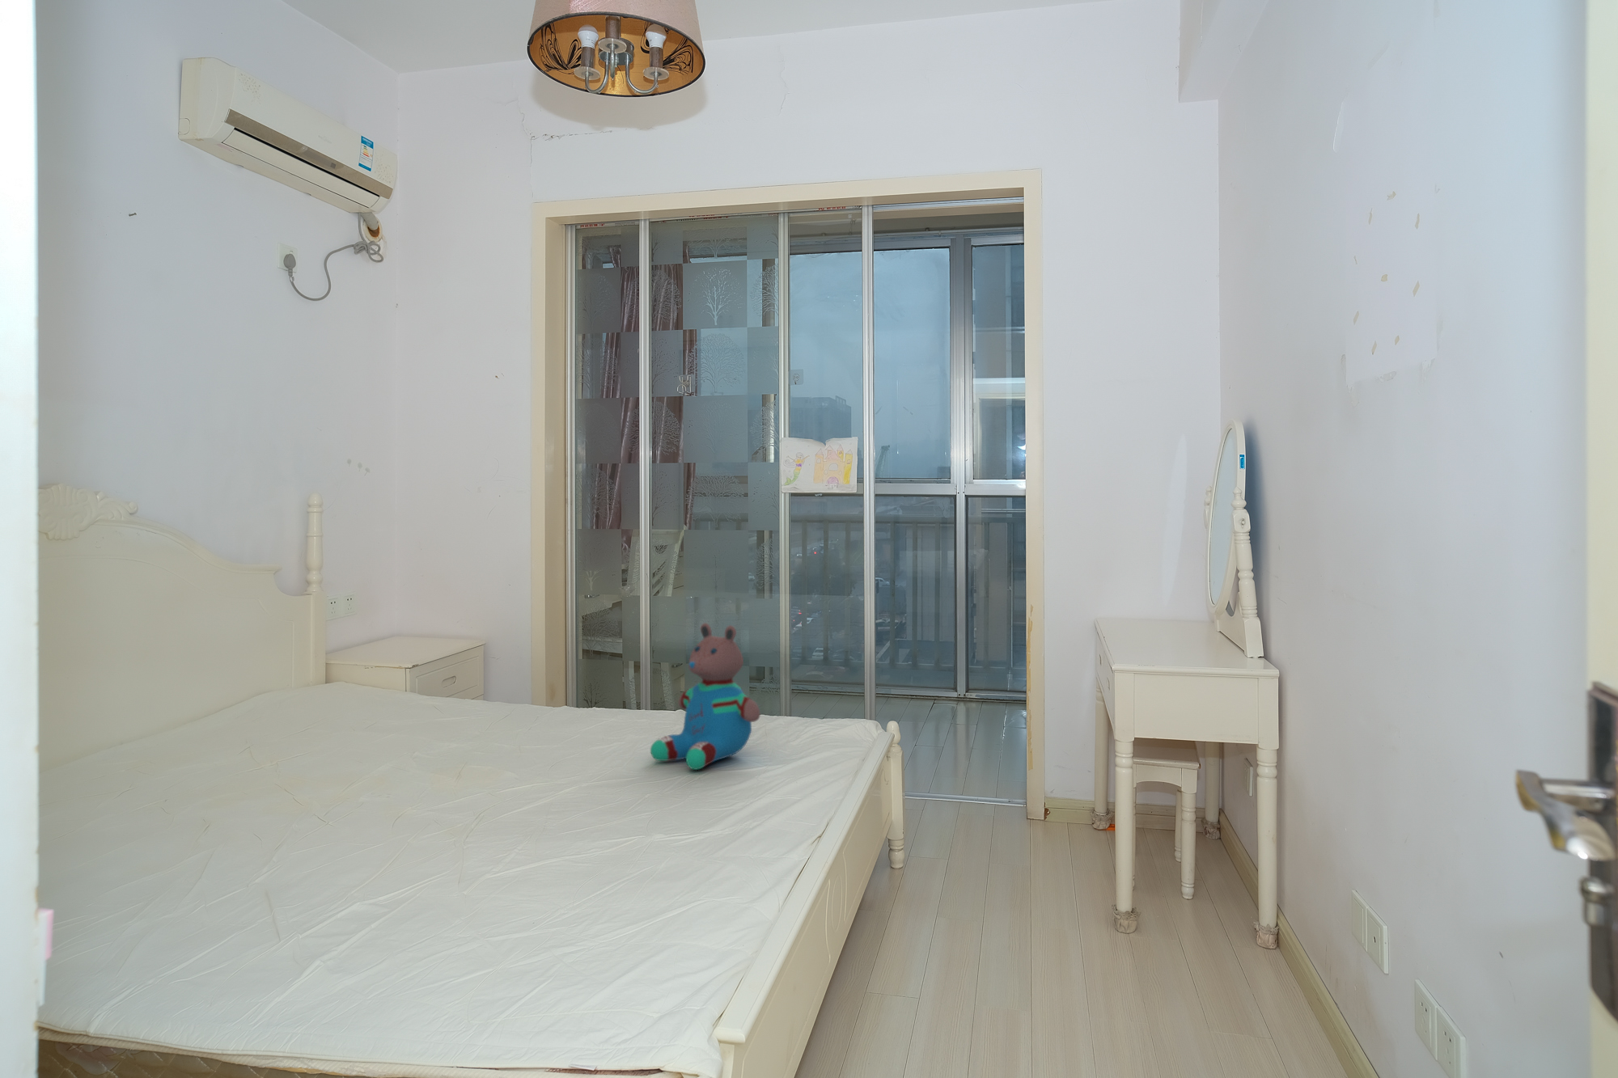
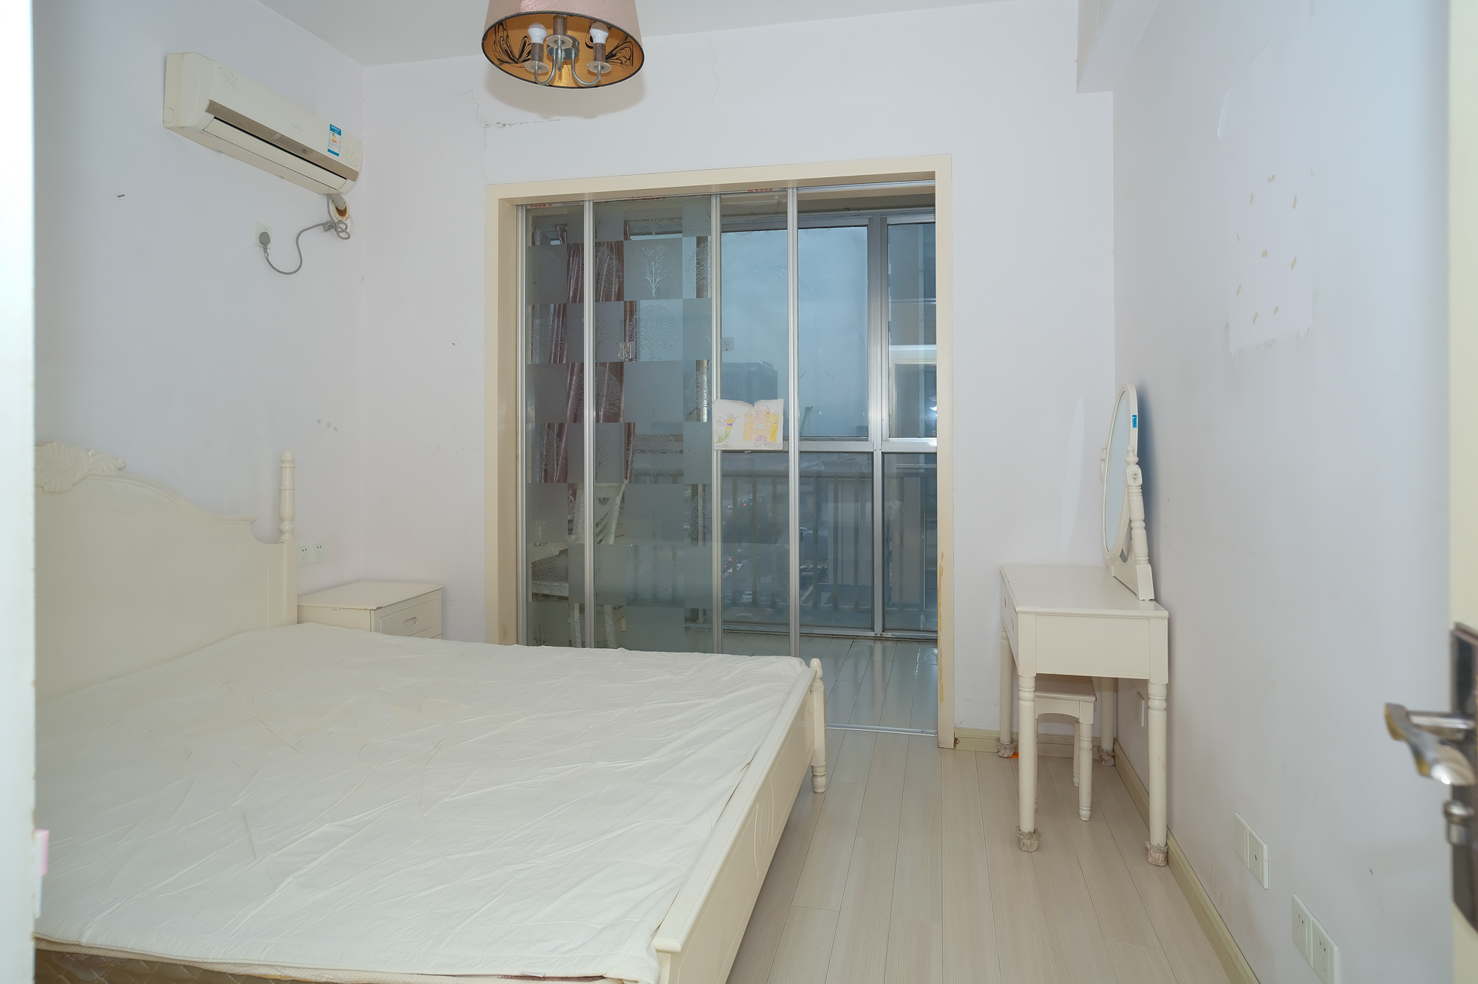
- teddy bear [650,623,761,771]
